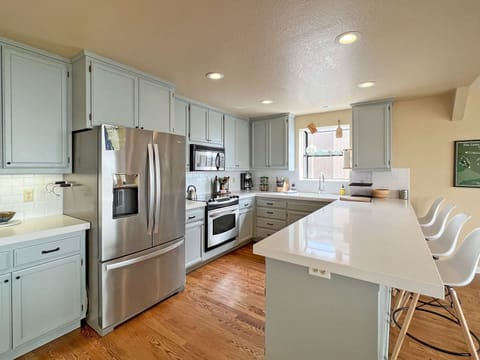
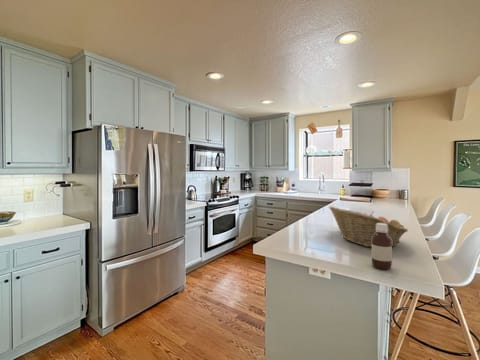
+ fruit basket [328,205,409,248]
+ bottle [371,223,393,270]
